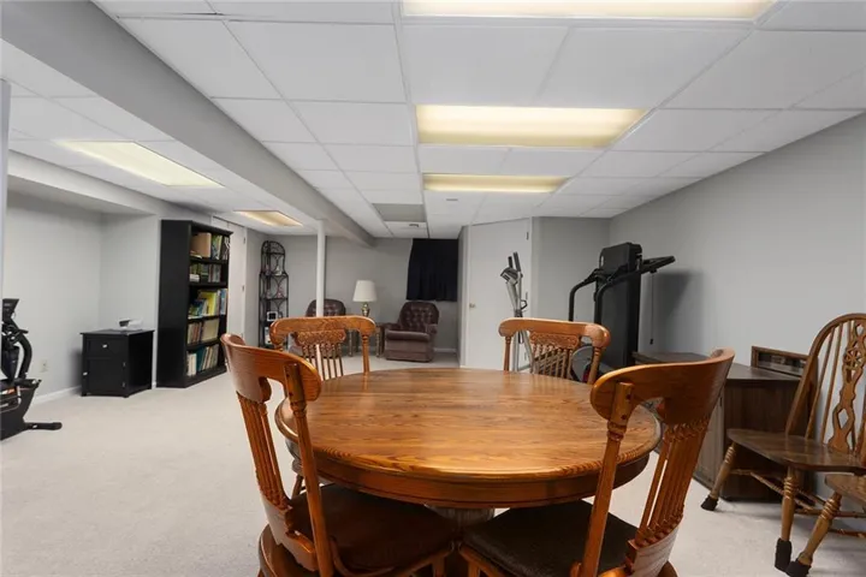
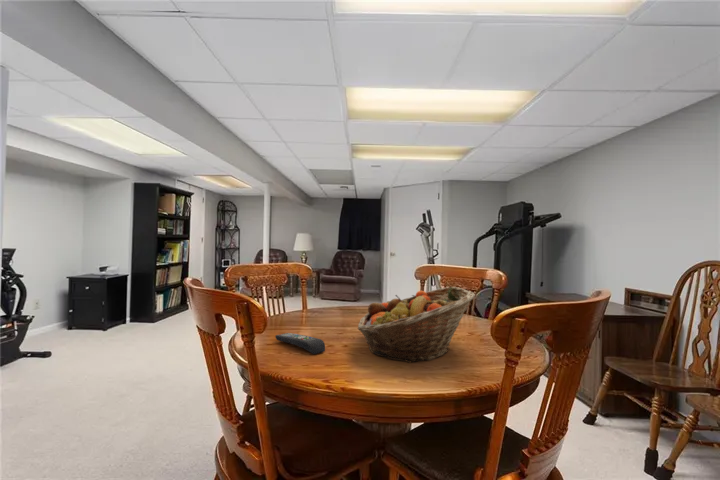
+ fruit basket [357,286,476,364]
+ remote control [275,332,326,355]
